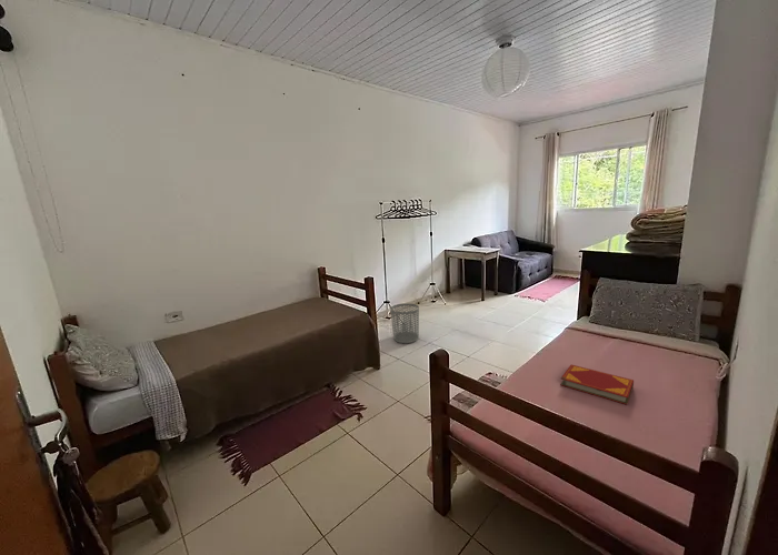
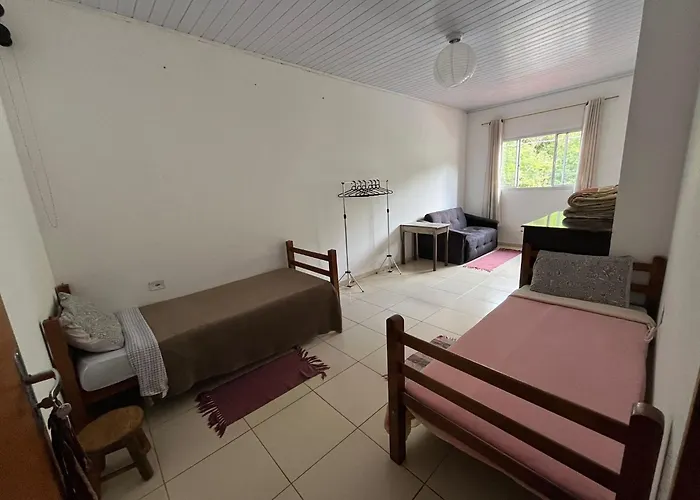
- hardback book [560,364,635,405]
- waste bin [389,302,420,344]
